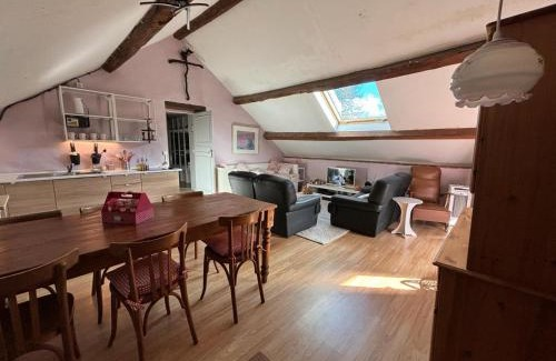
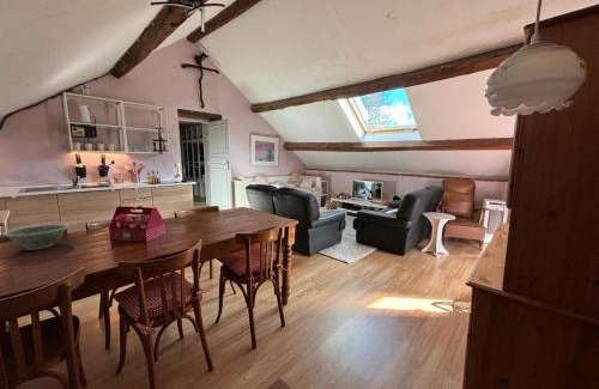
+ decorative bowl [1,223,71,251]
